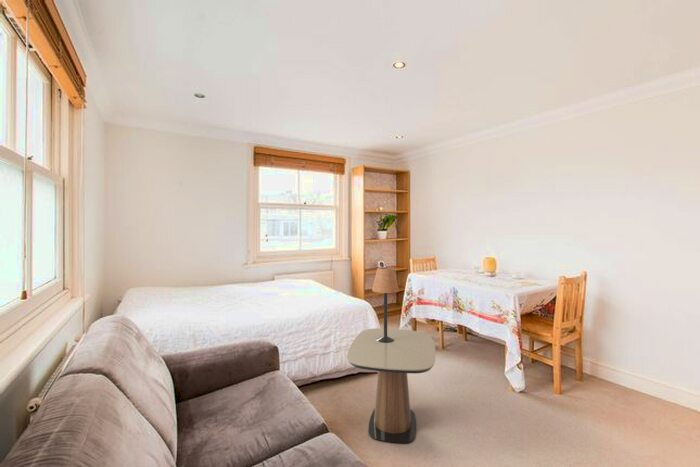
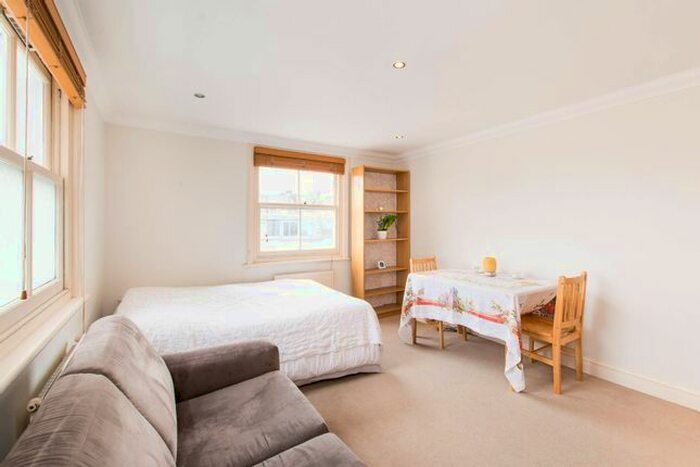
- side table [346,328,437,444]
- table lamp [371,266,400,343]
